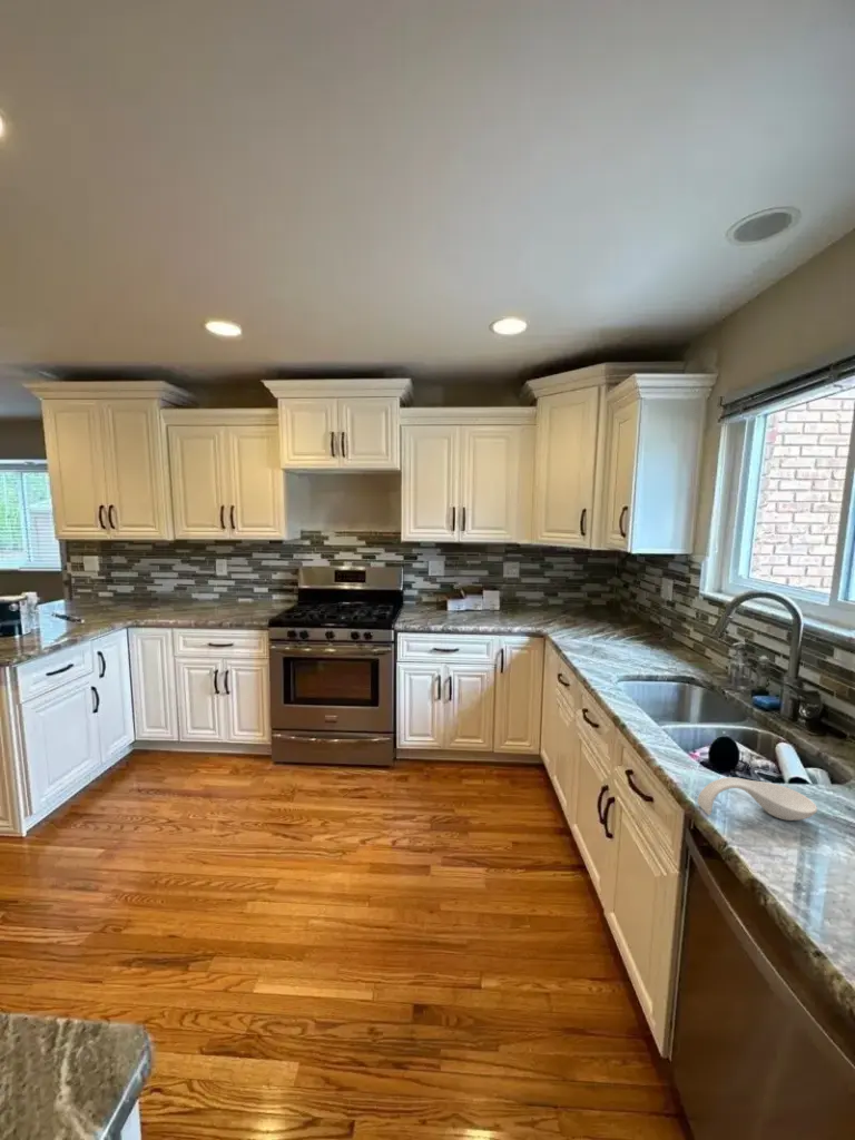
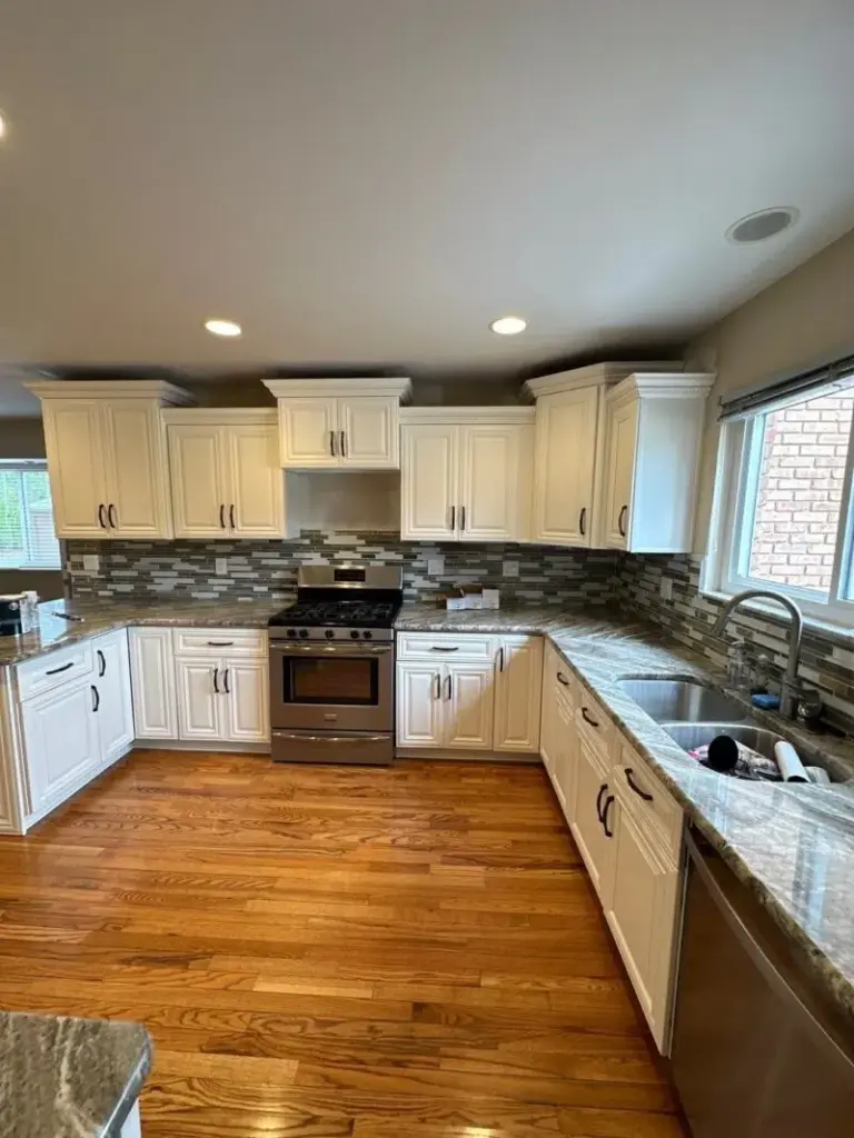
- spoon rest [696,776,818,822]
